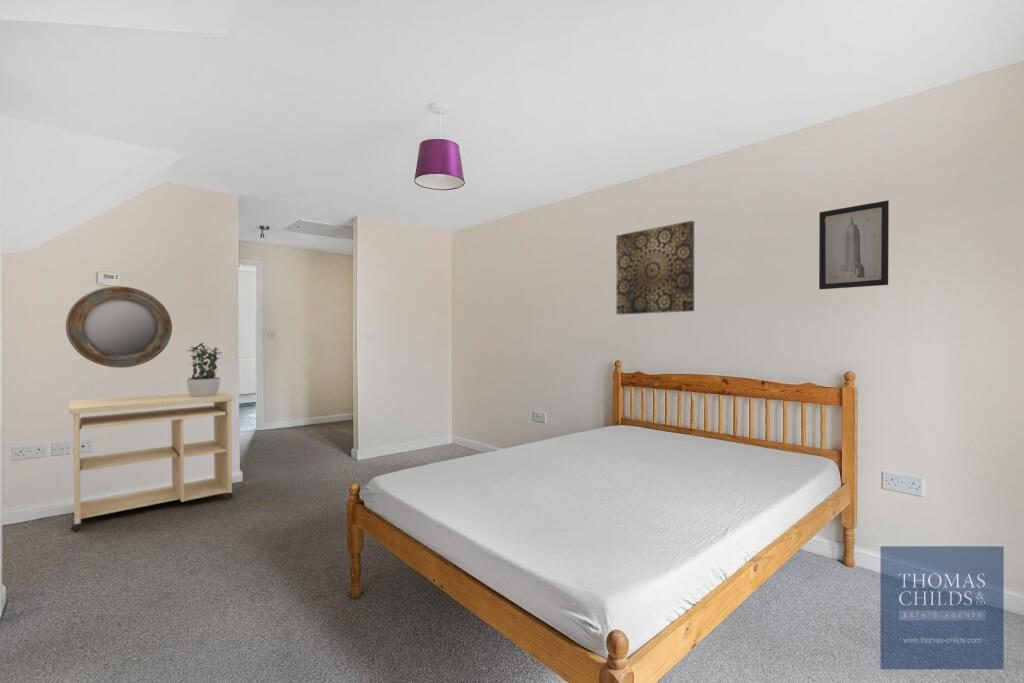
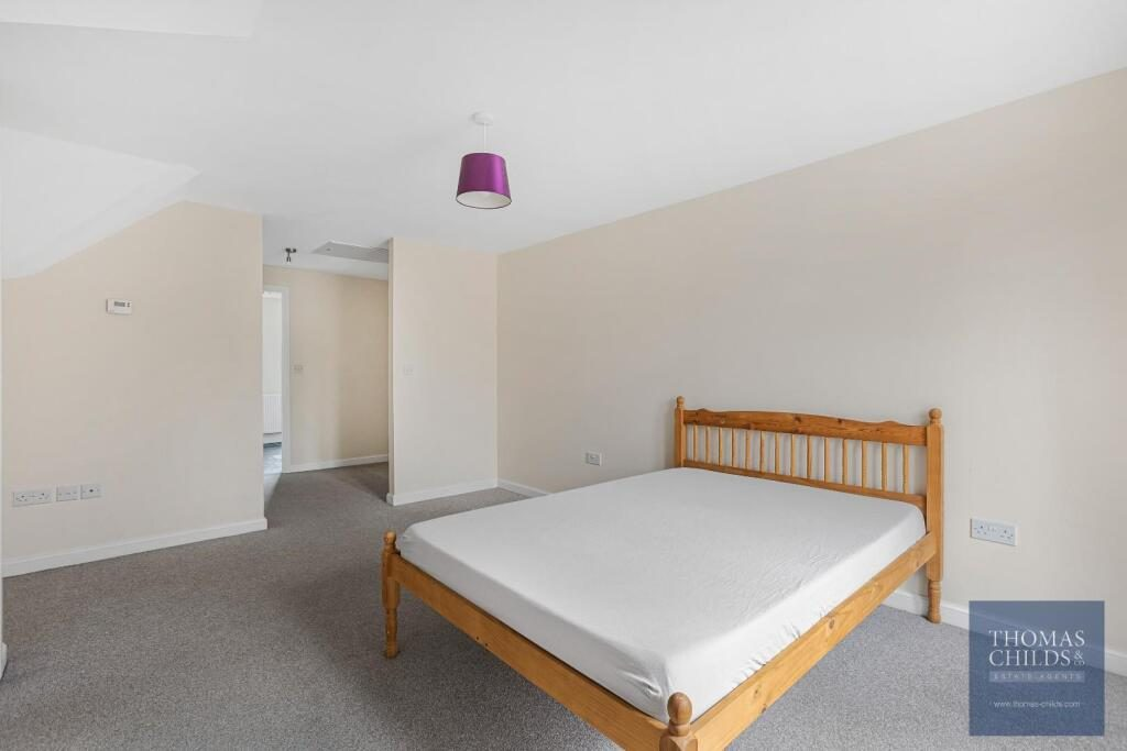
- desk [69,390,234,532]
- potted plant [186,341,224,397]
- wall art [615,220,695,316]
- wall art [818,199,890,290]
- home mirror [65,285,173,369]
